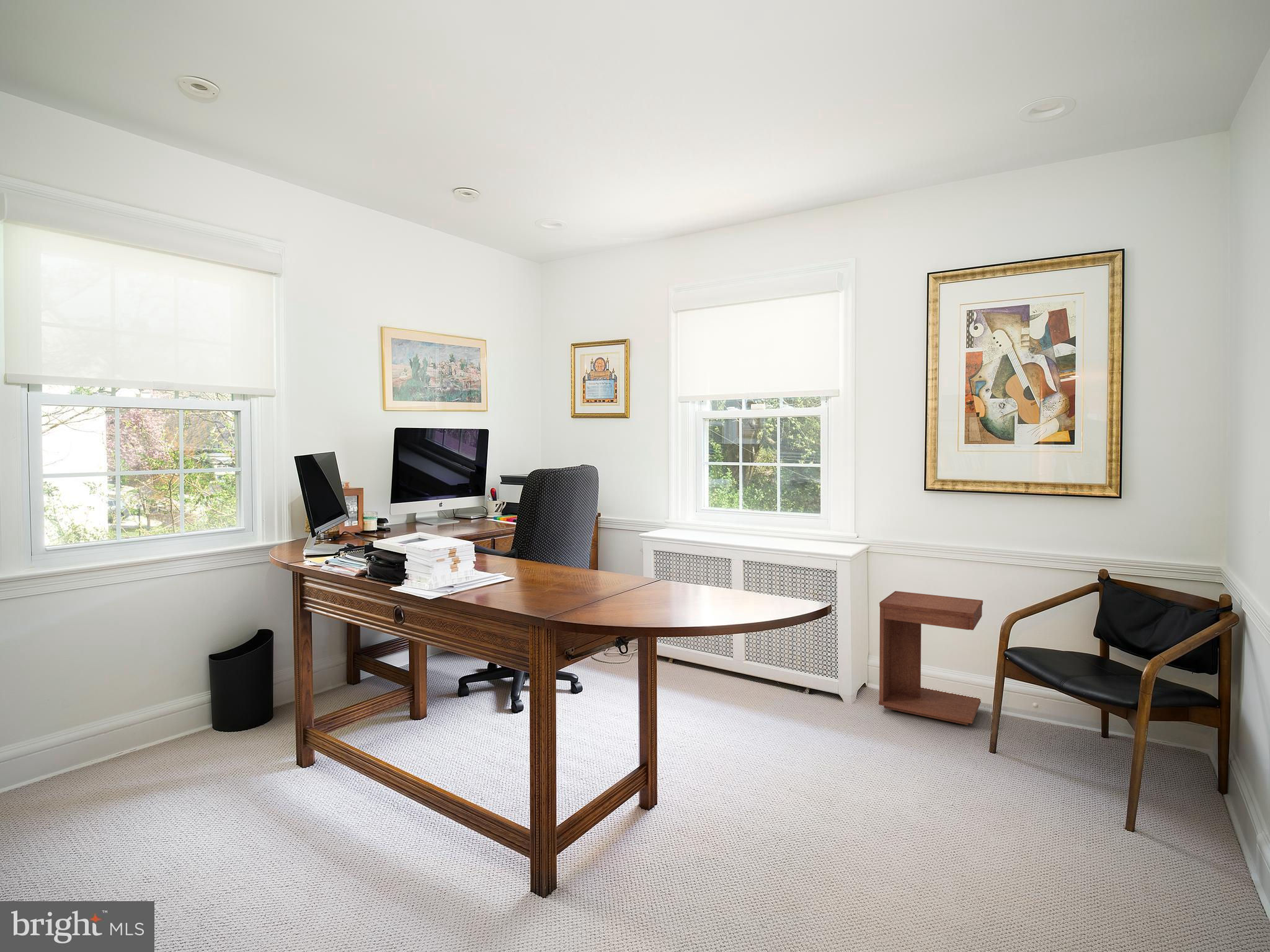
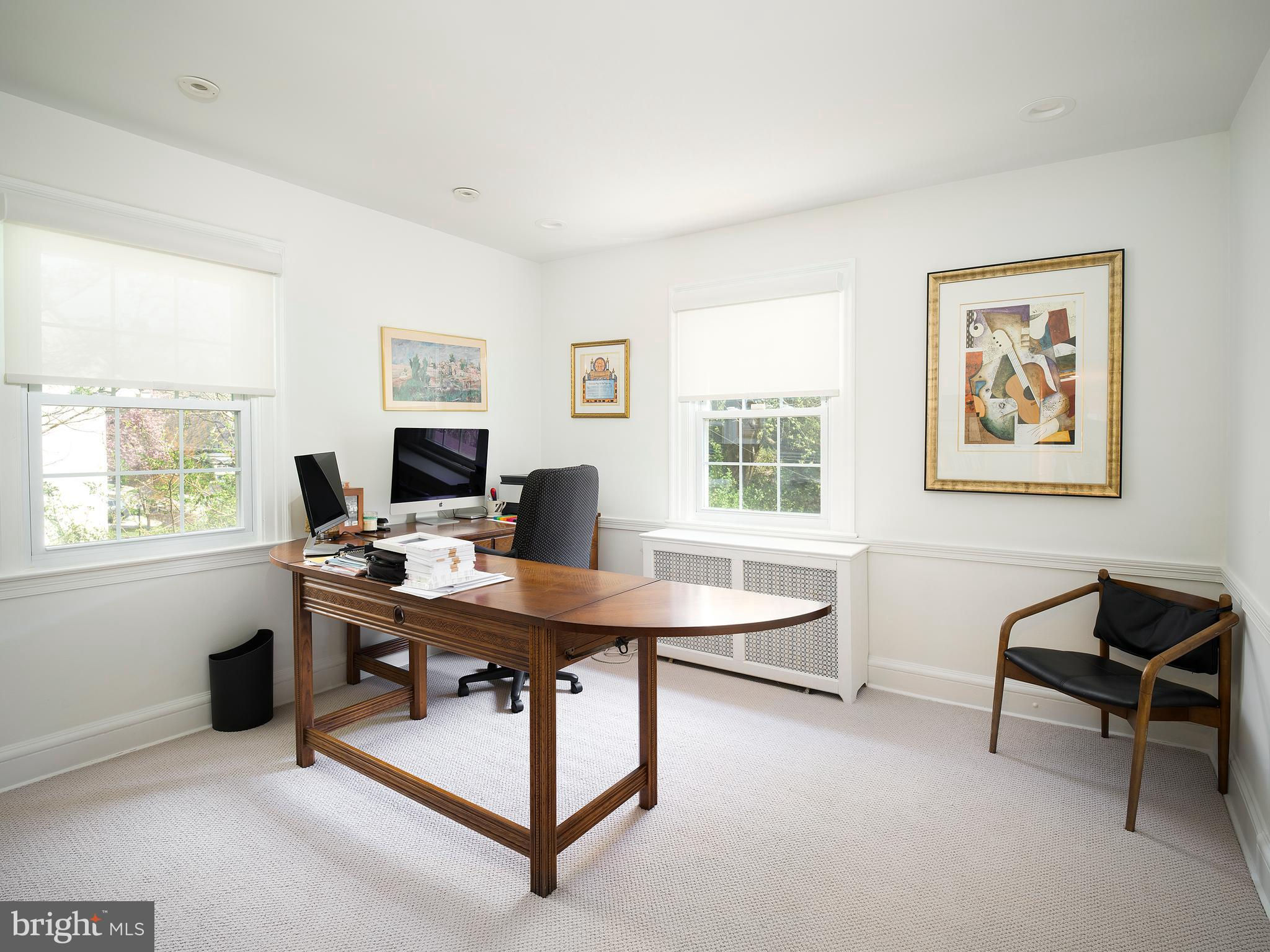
- side table [878,590,984,726]
